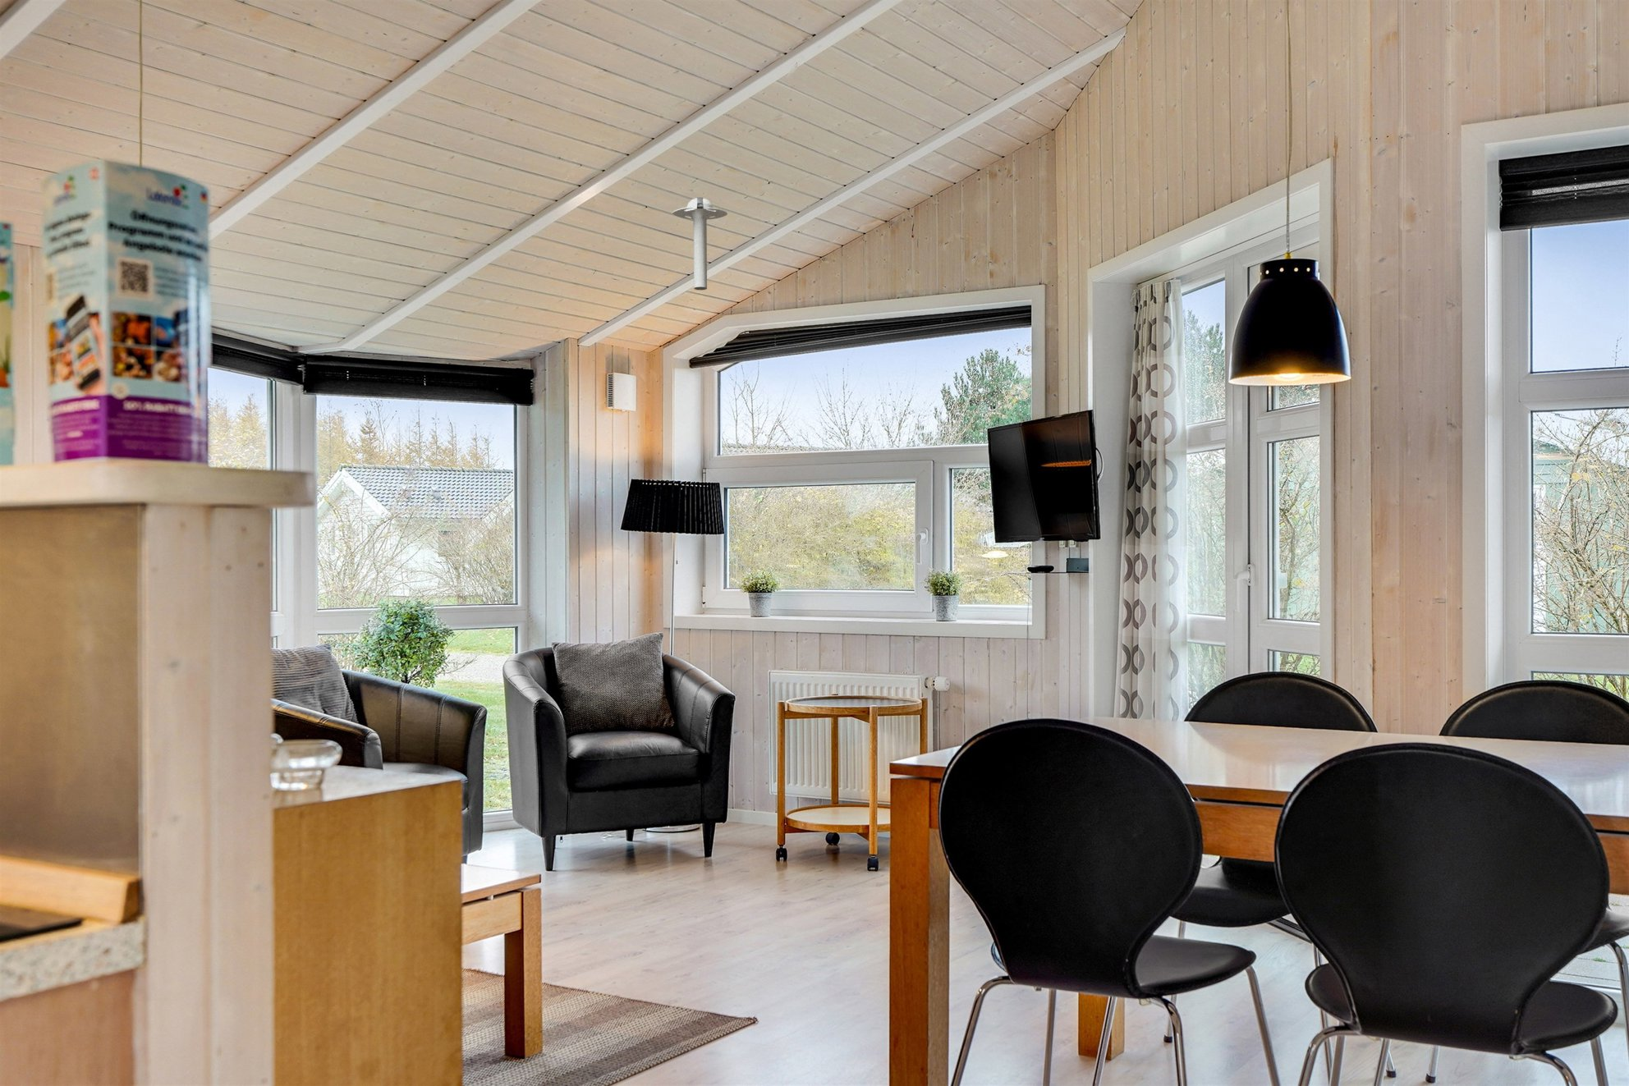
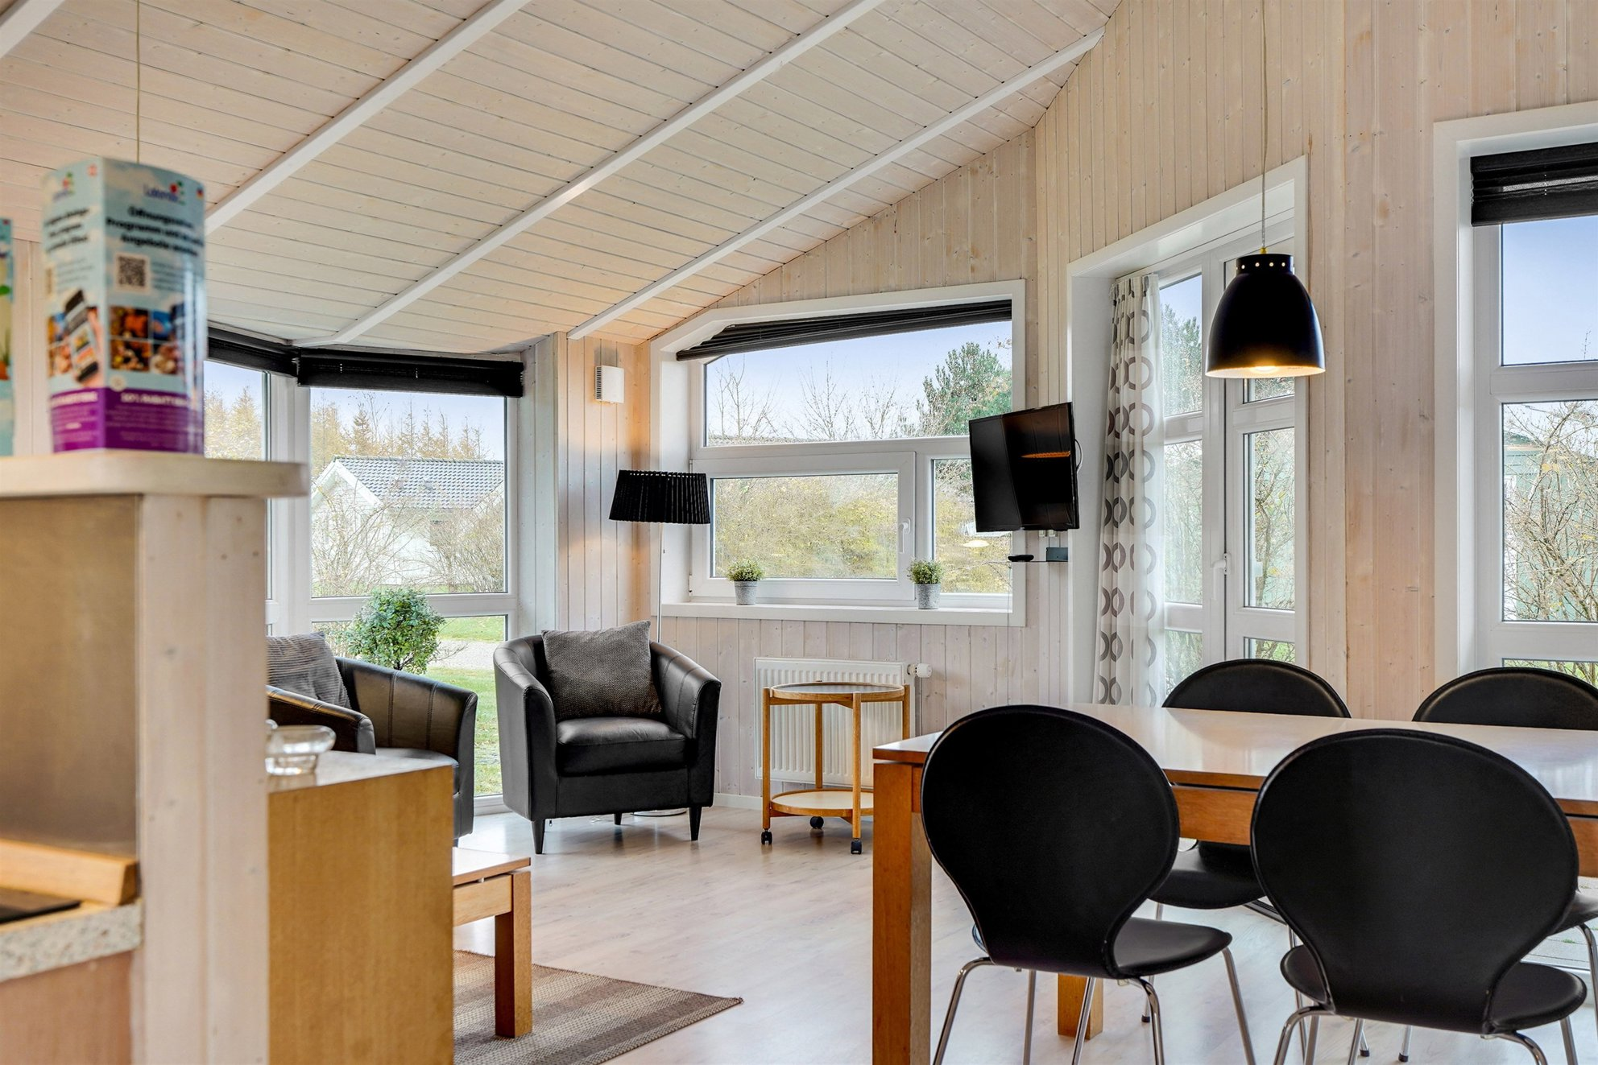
- ceiling light [671,196,728,291]
